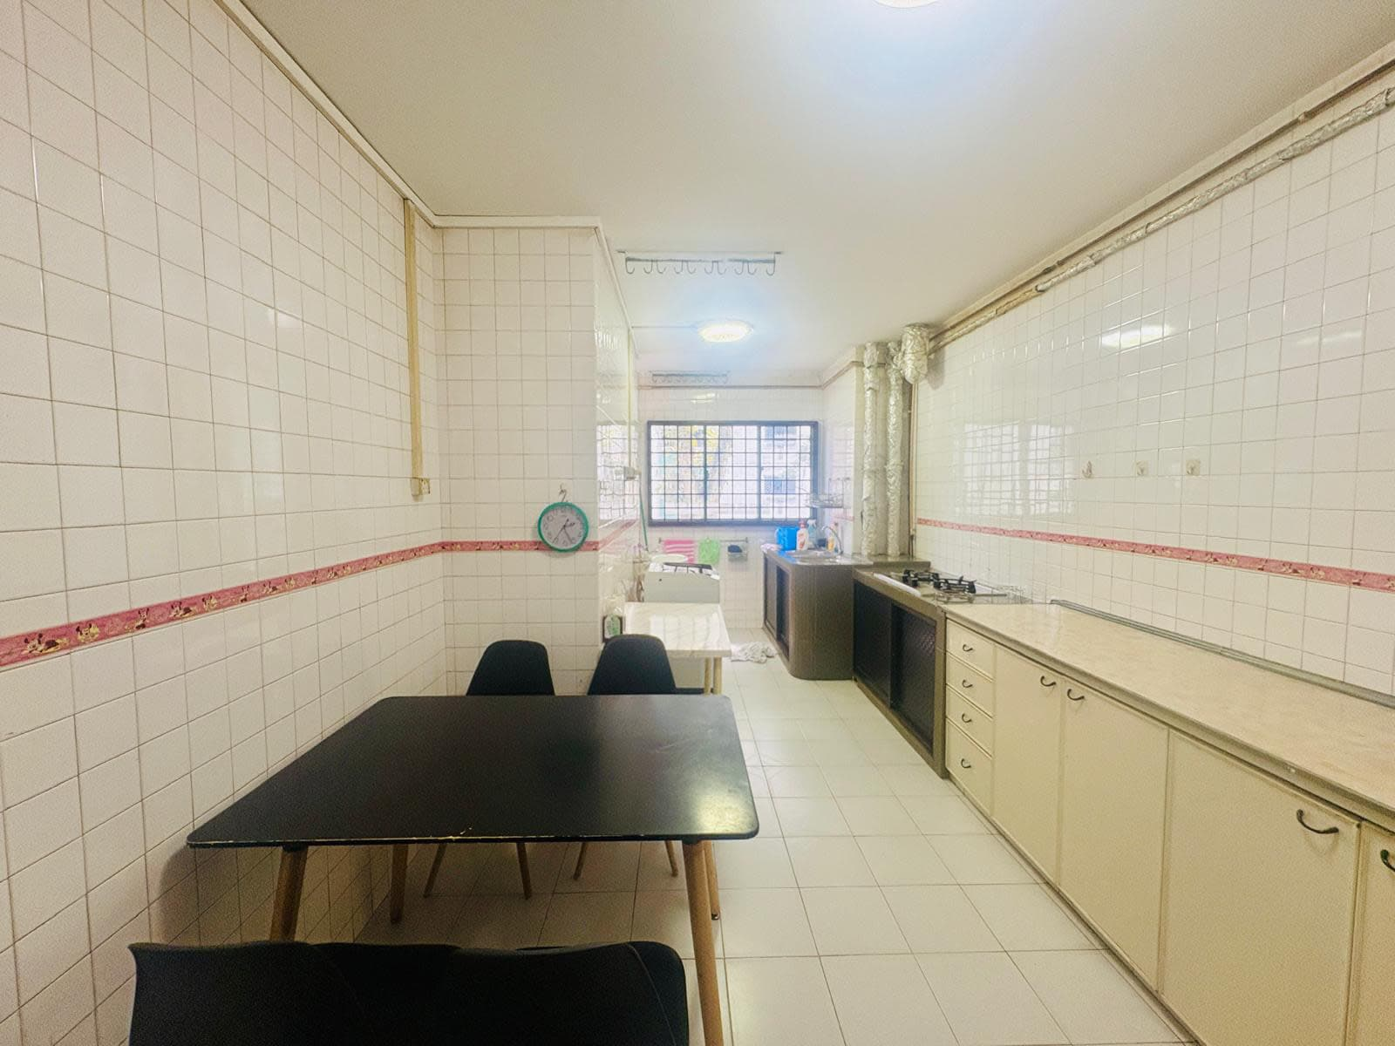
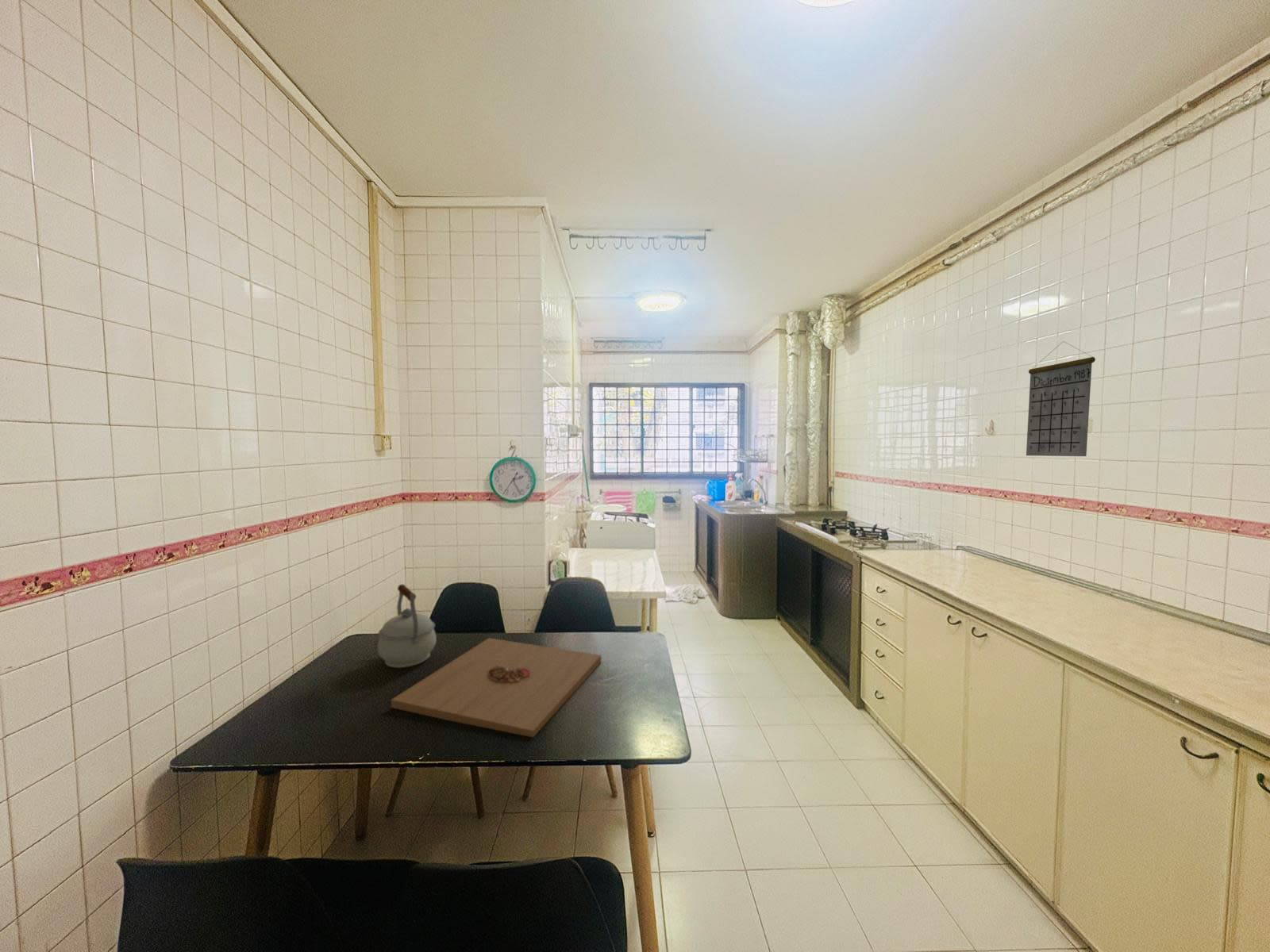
+ calendar [1026,340,1096,457]
+ platter [391,637,602,739]
+ kettle [377,583,437,669]
